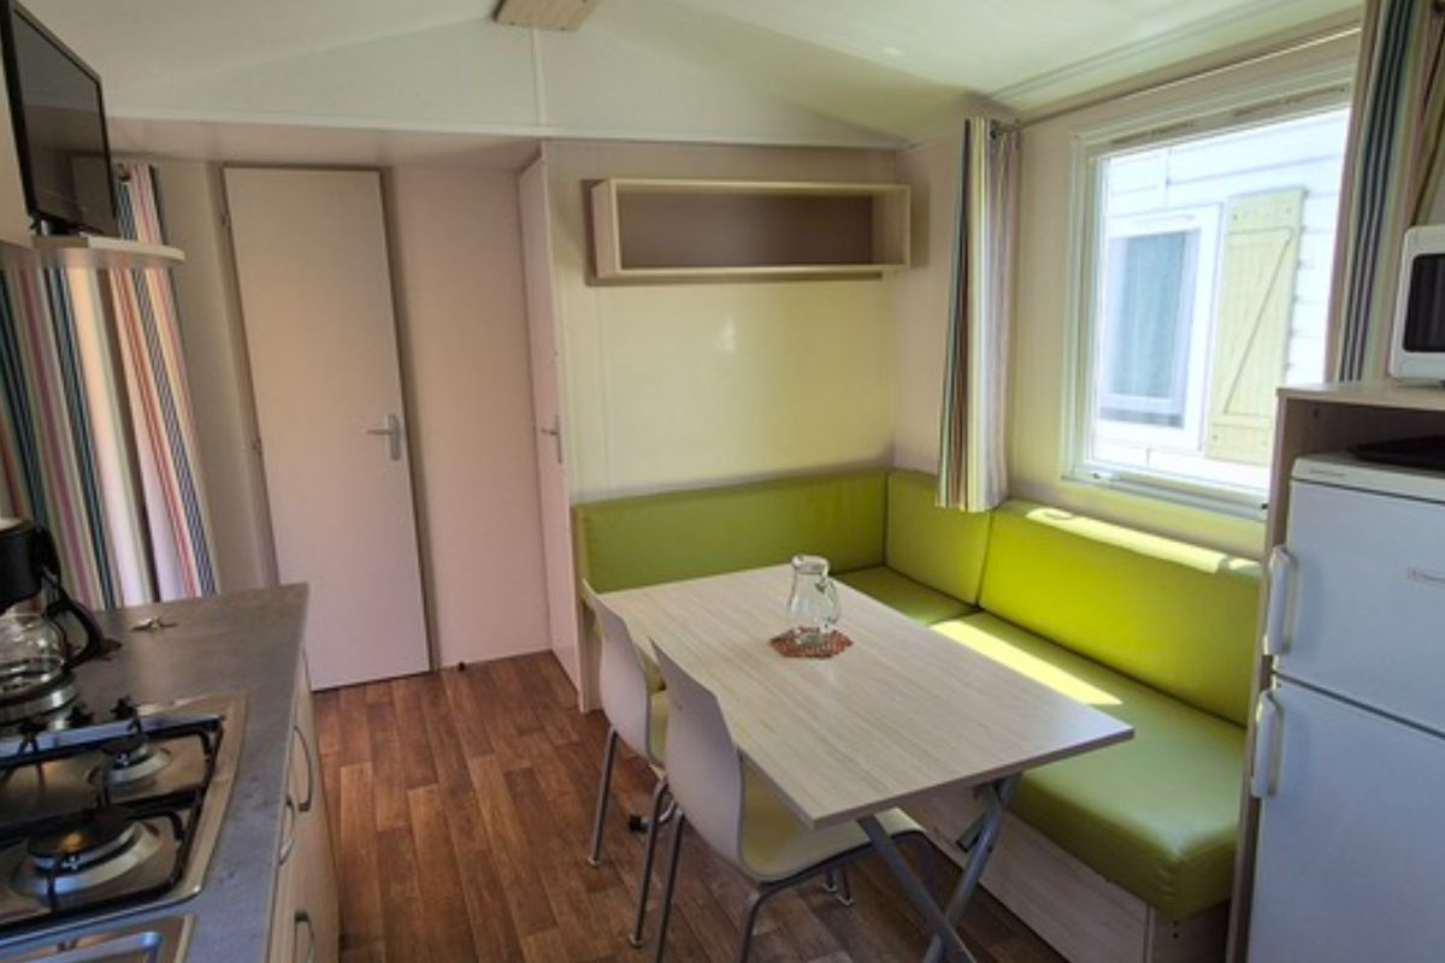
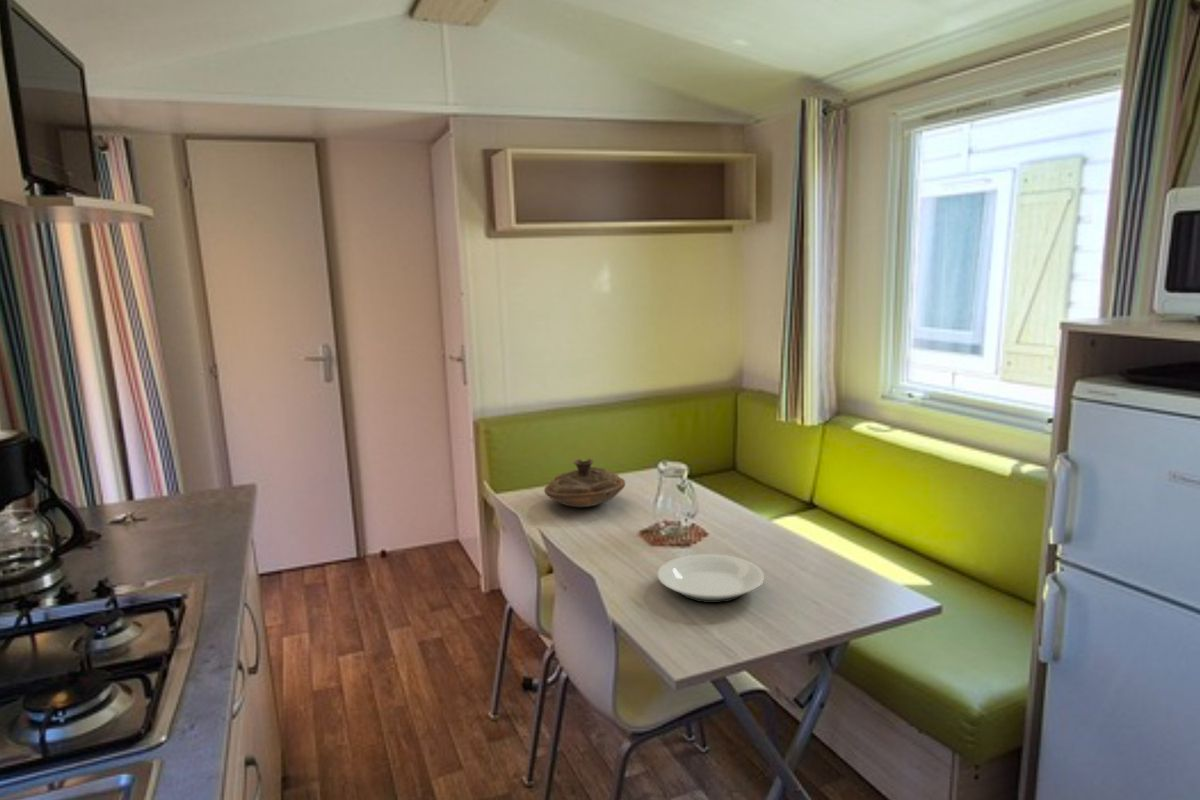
+ plate [656,553,765,604]
+ decorative bowl [543,457,626,508]
